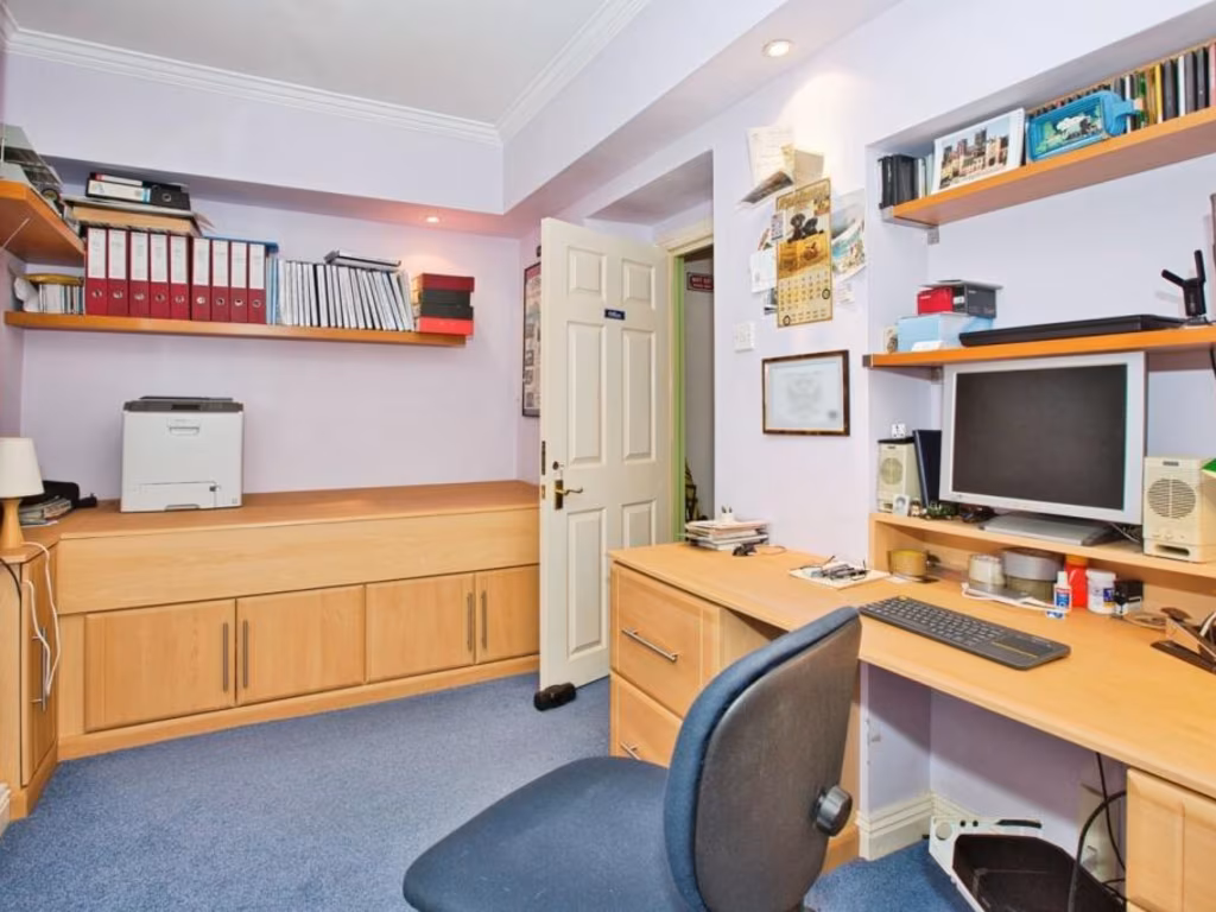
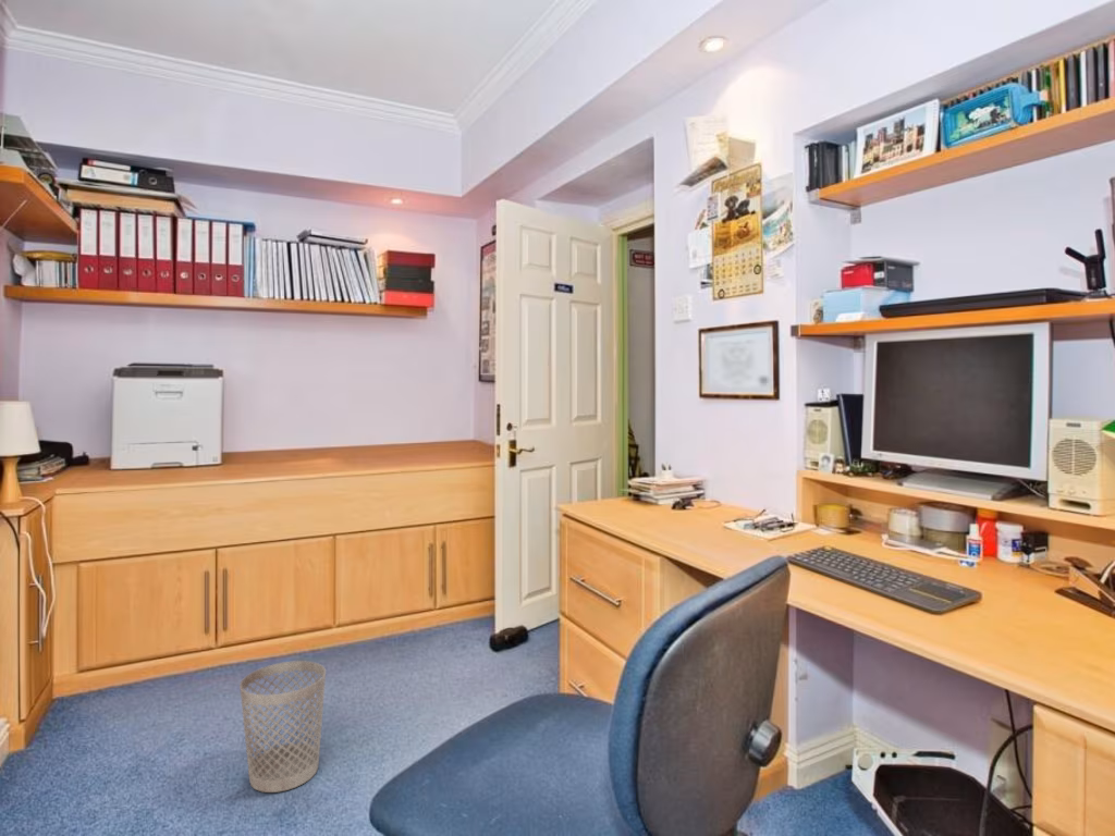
+ wastebasket [238,660,327,794]
